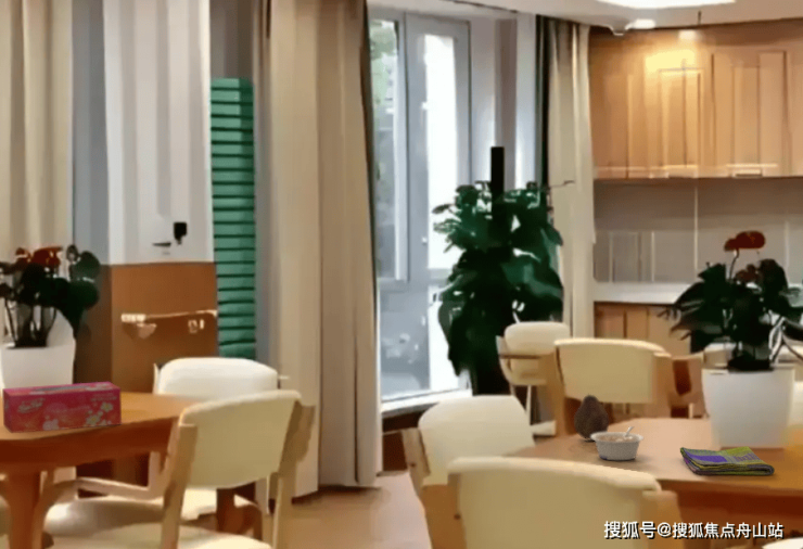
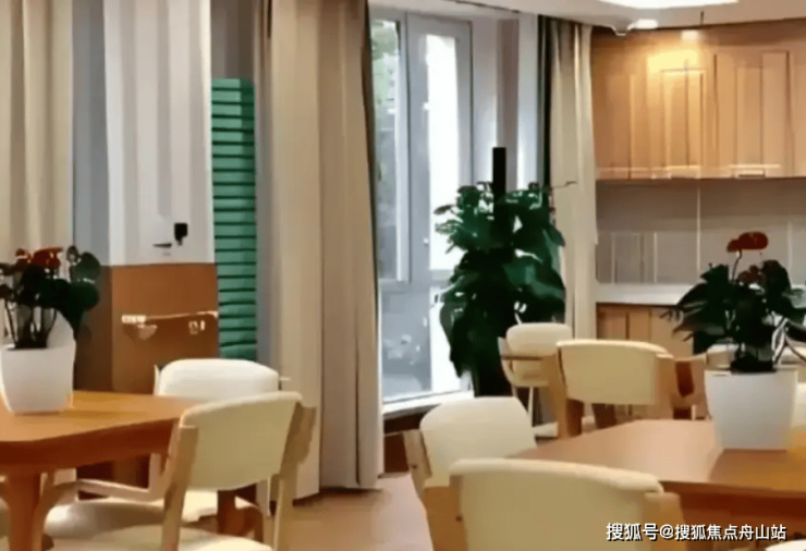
- tissue box [1,381,123,434]
- legume [591,425,645,461]
- dish towel [679,445,776,476]
- fruit [573,393,610,442]
